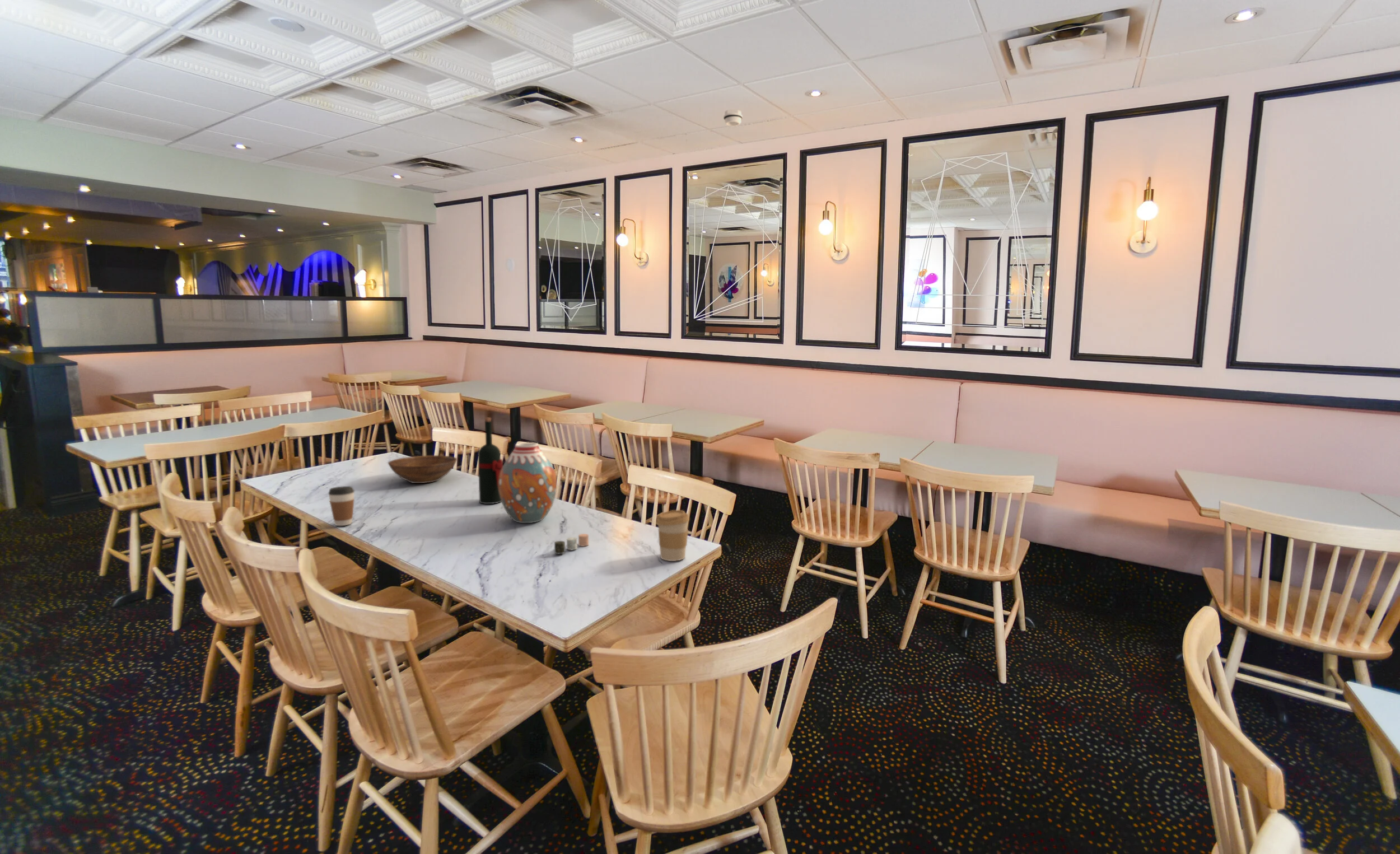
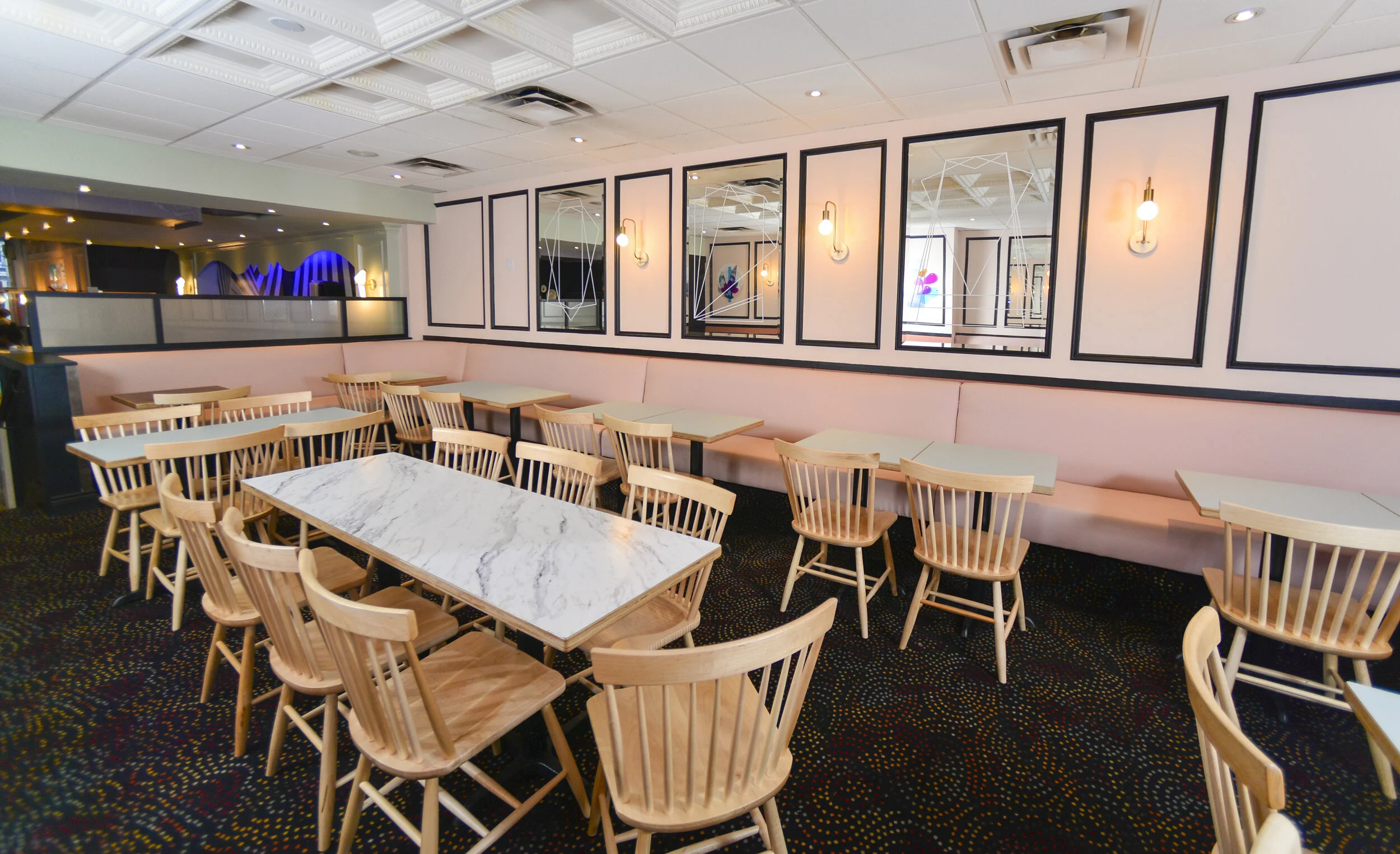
- coffee cup [656,510,690,562]
- coffee cup [328,486,355,526]
- bowl [388,455,458,484]
- vase [498,442,557,524]
- smoke detector [723,109,743,127]
- wine bottle [478,417,503,505]
- candle [554,533,589,554]
